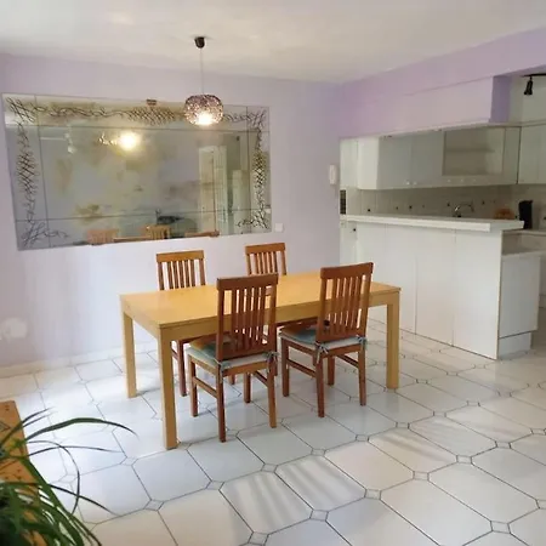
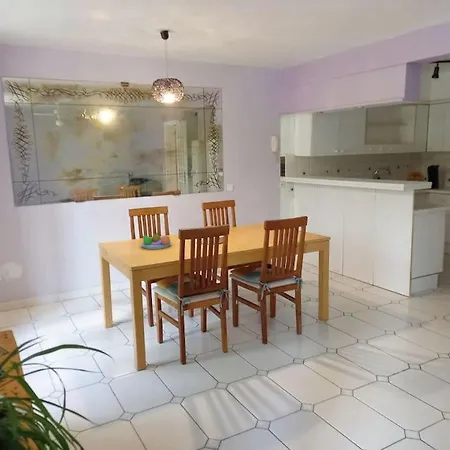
+ fruit bowl [140,231,172,250]
